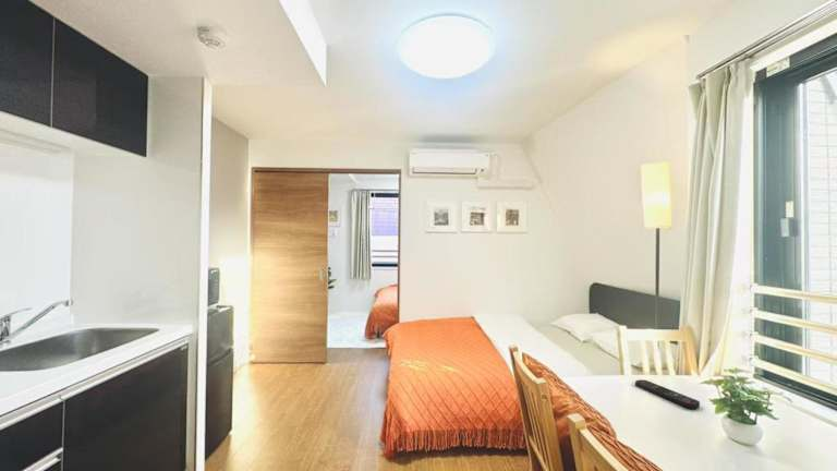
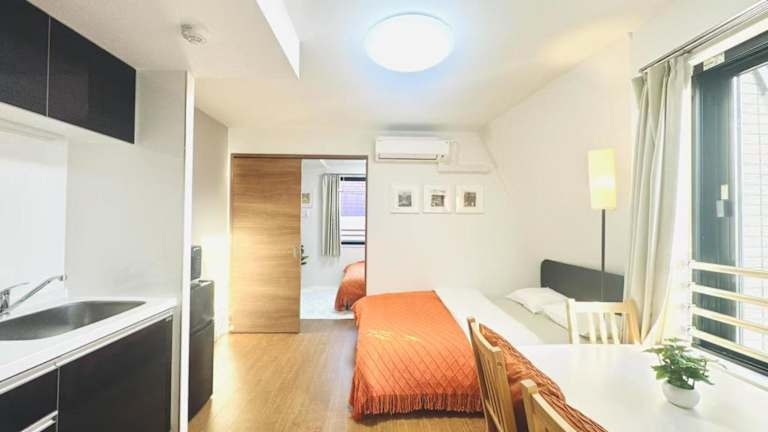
- remote control [634,378,701,409]
